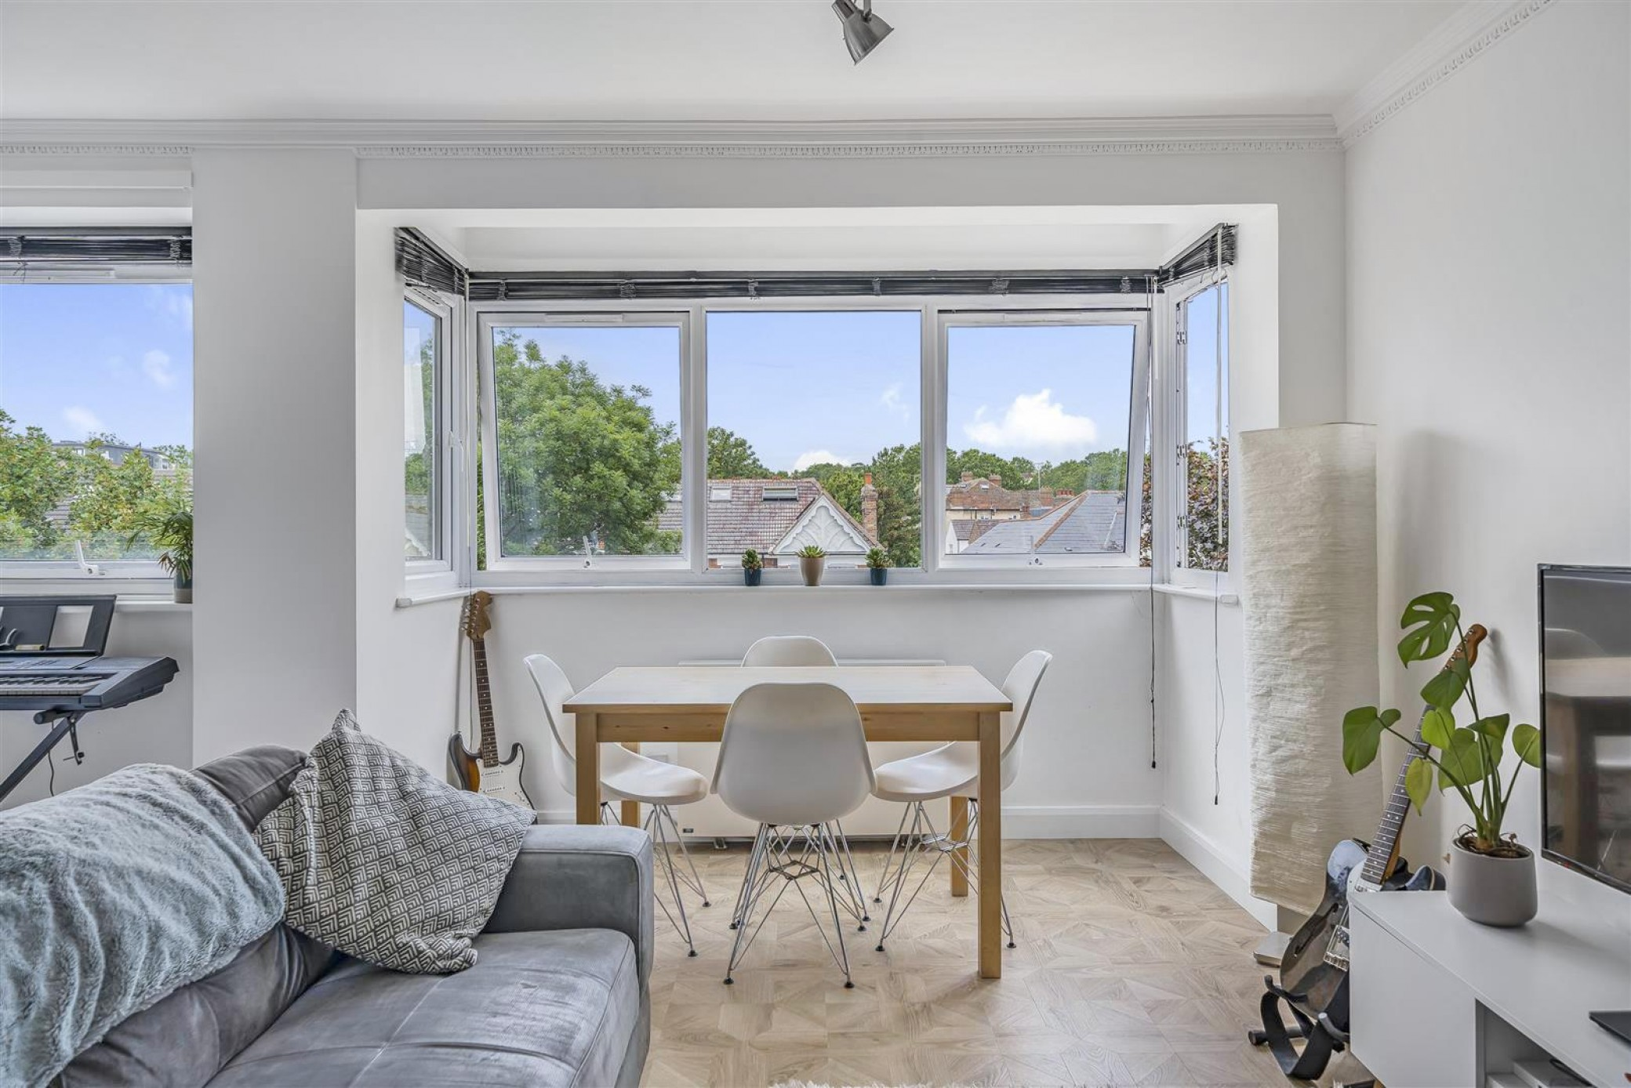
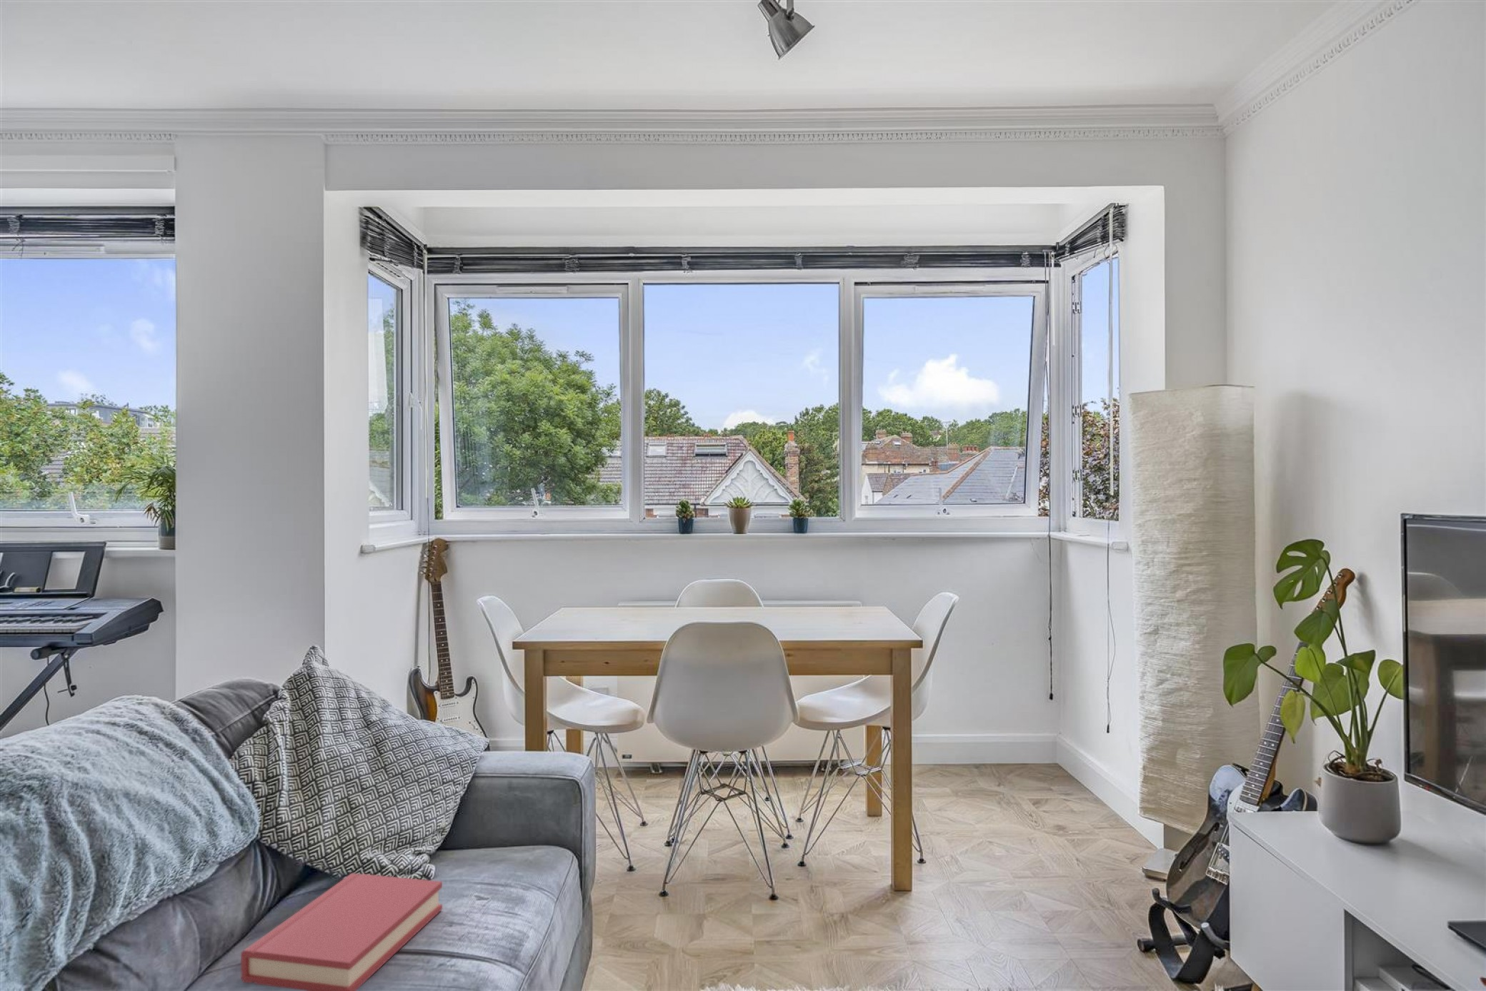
+ hardback book [240,873,443,991]
